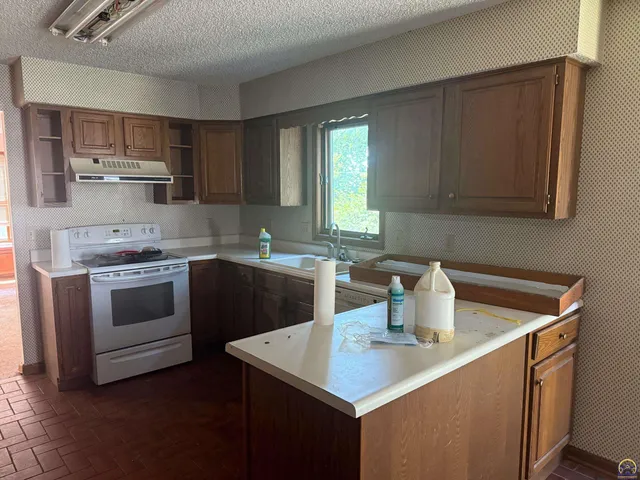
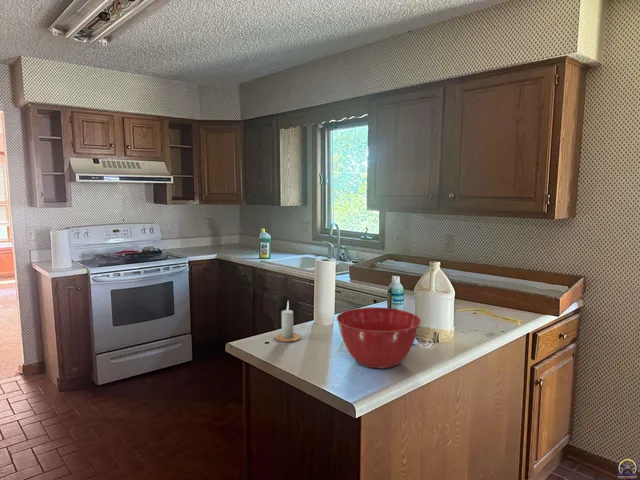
+ candle [273,301,302,343]
+ mixing bowl [336,306,422,369]
